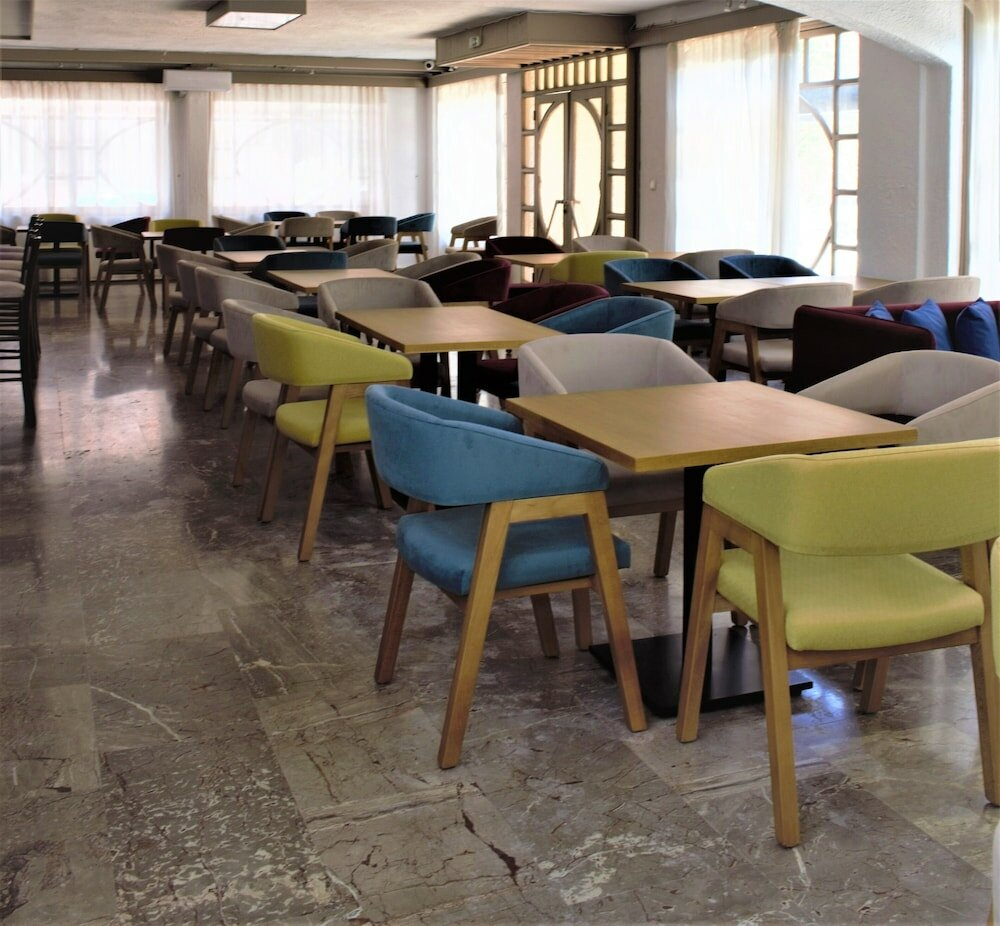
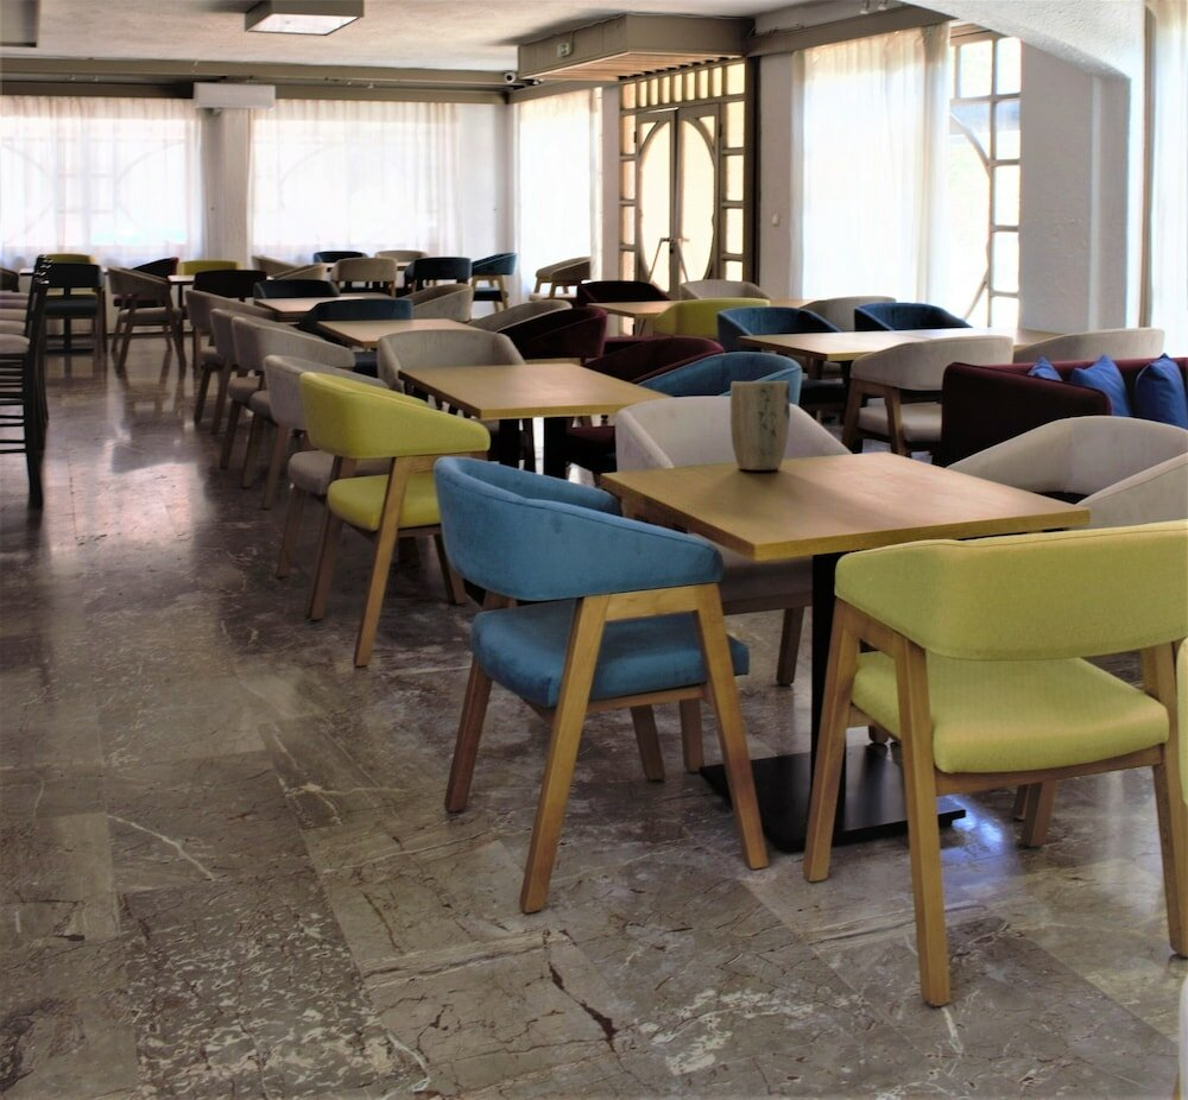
+ plant pot [729,380,791,472]
